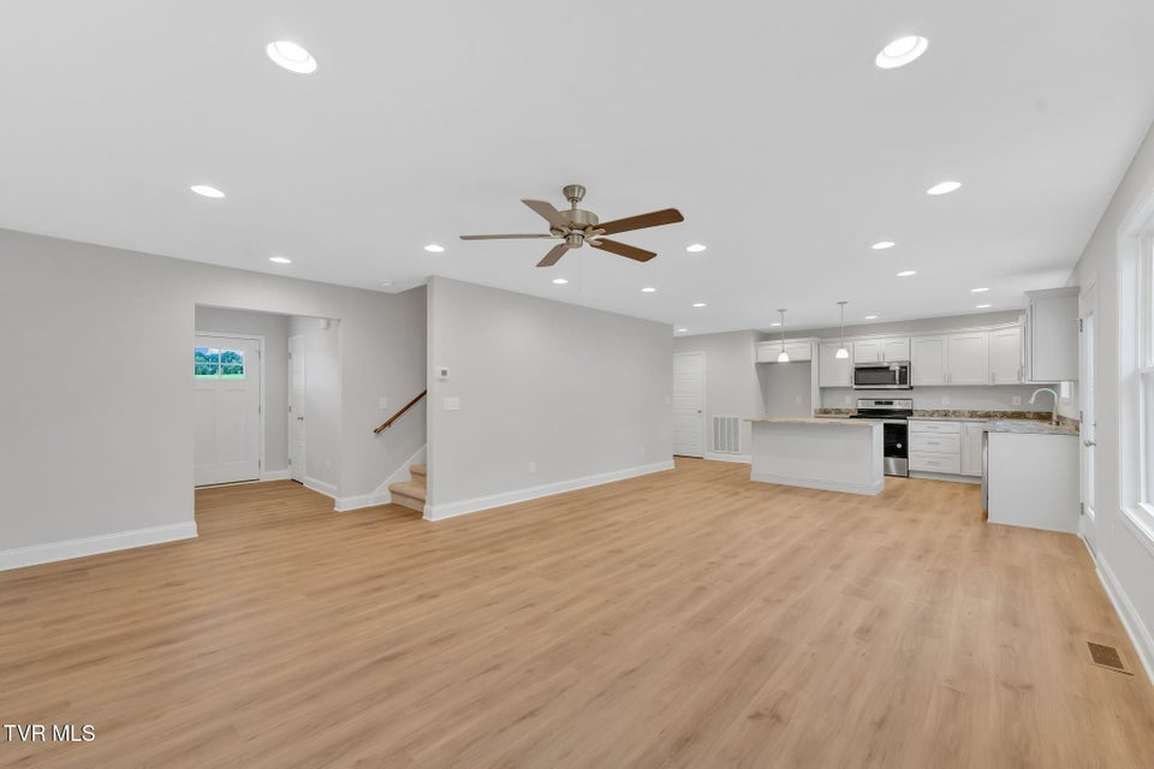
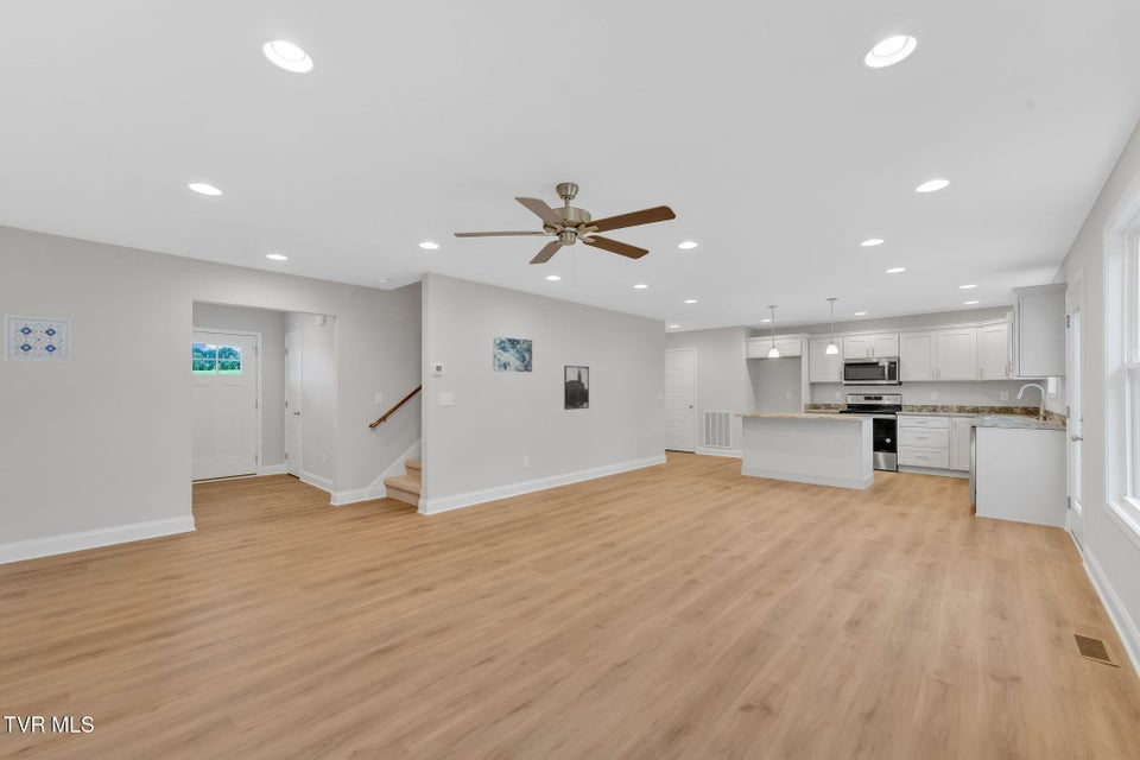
+ wall art [2,314,72,363]
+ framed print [563,365,590,411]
+ wall art [492,336,533,373]
